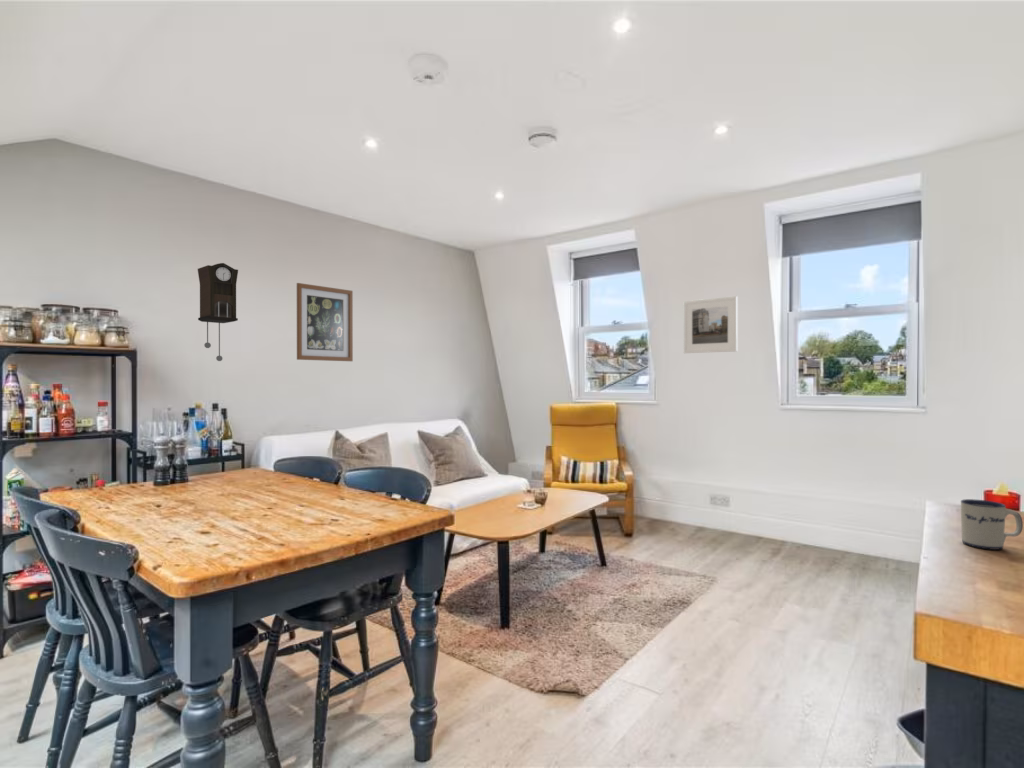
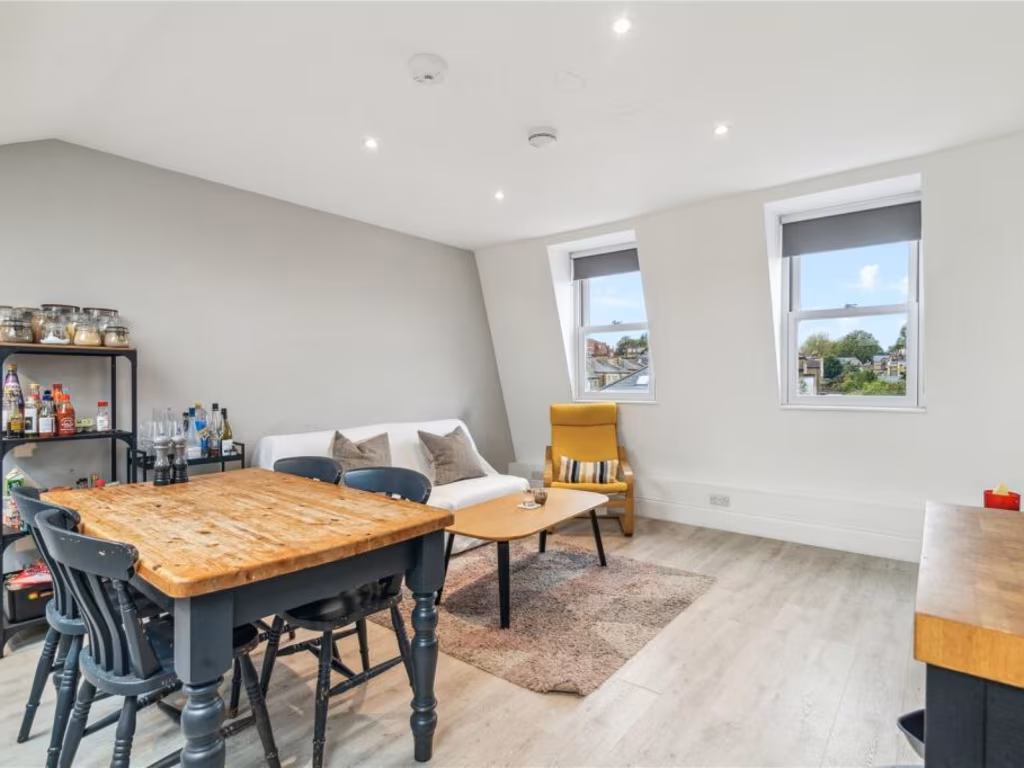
- mug [960,498,1024,551]
- wall art [296,282,354,362]
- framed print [683,295,739,354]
- pendulum clock [197,262,239,362]
